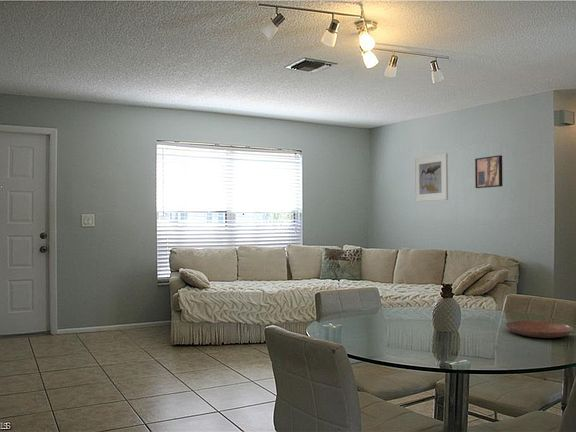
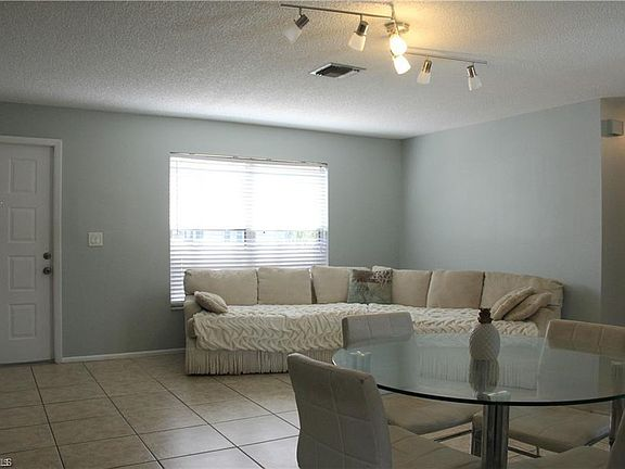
- wall art [474,154,503,189]
- bowl [504,320,574,339]
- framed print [413,152,449,203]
